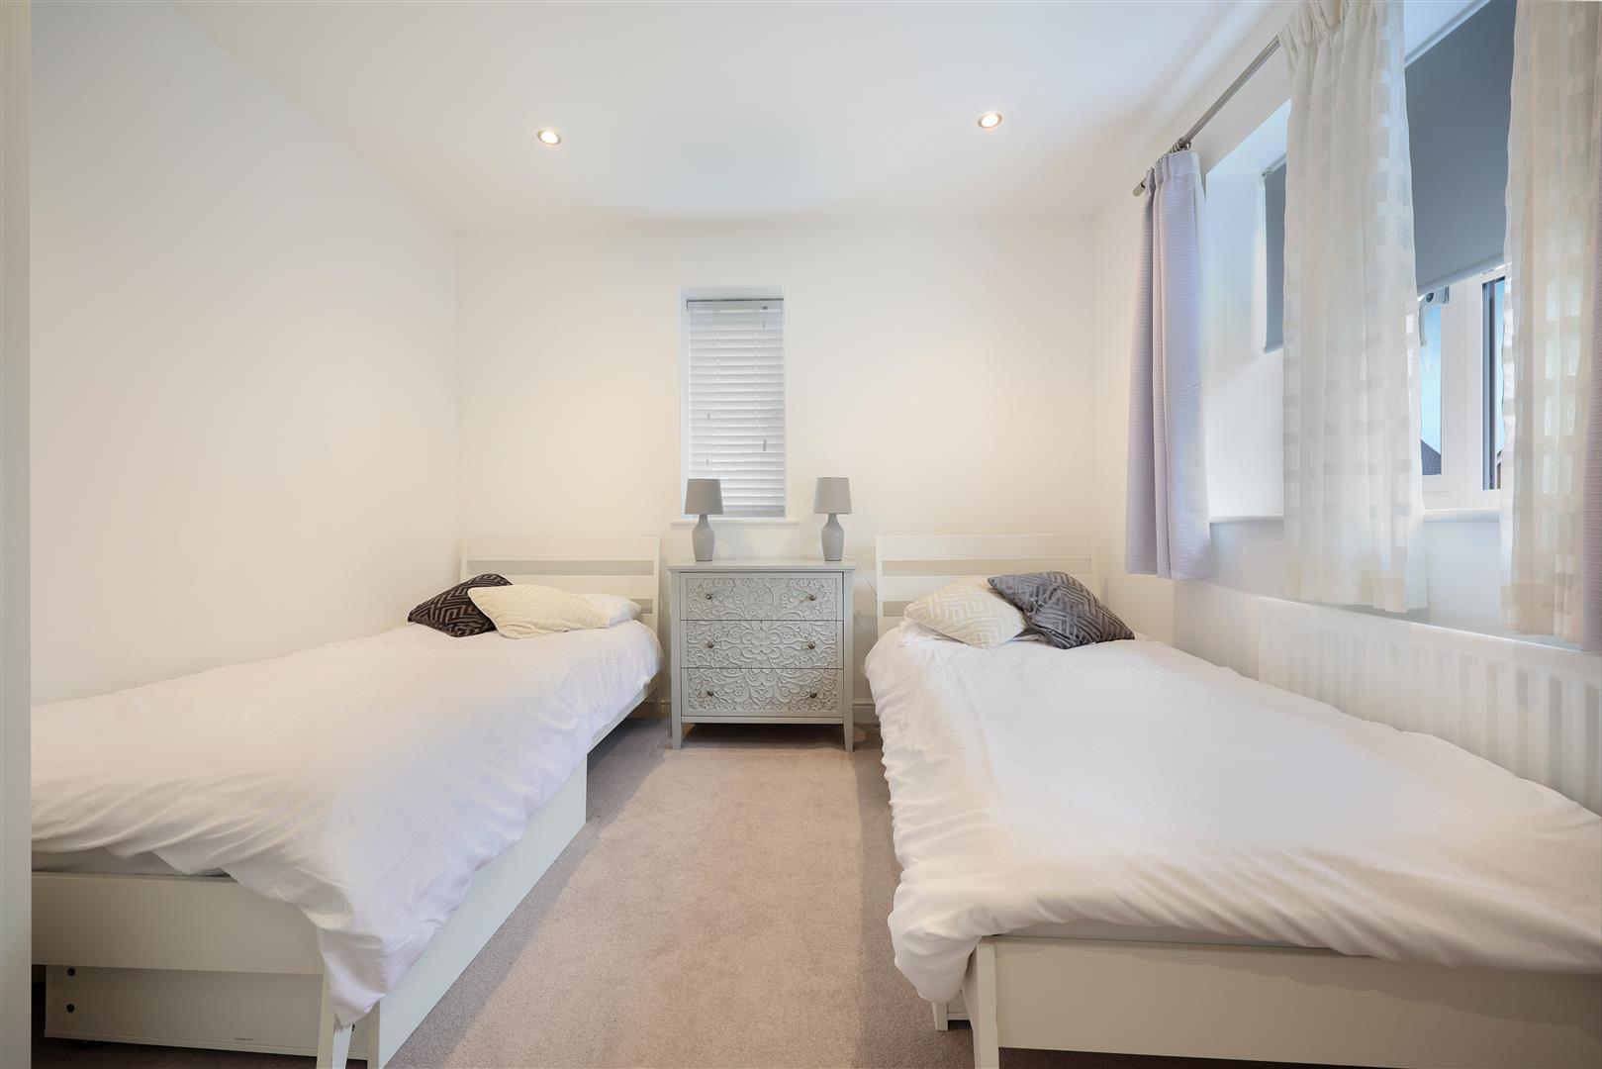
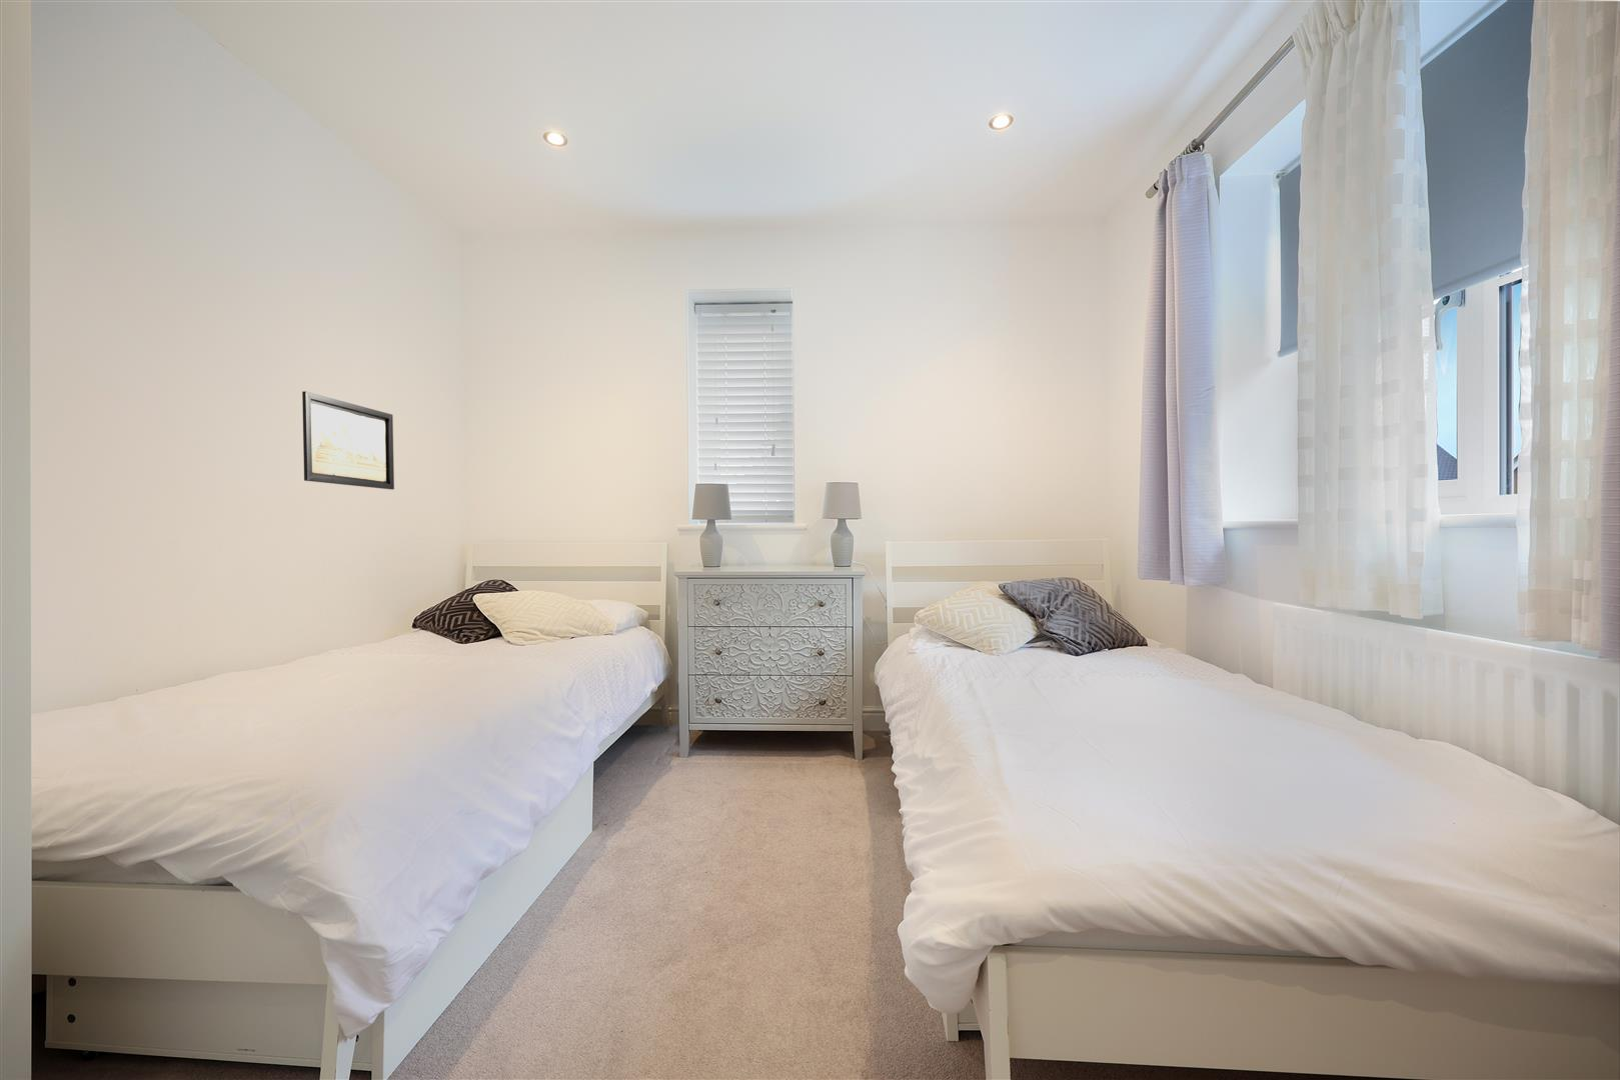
+ wall art [302,391,396,491]
